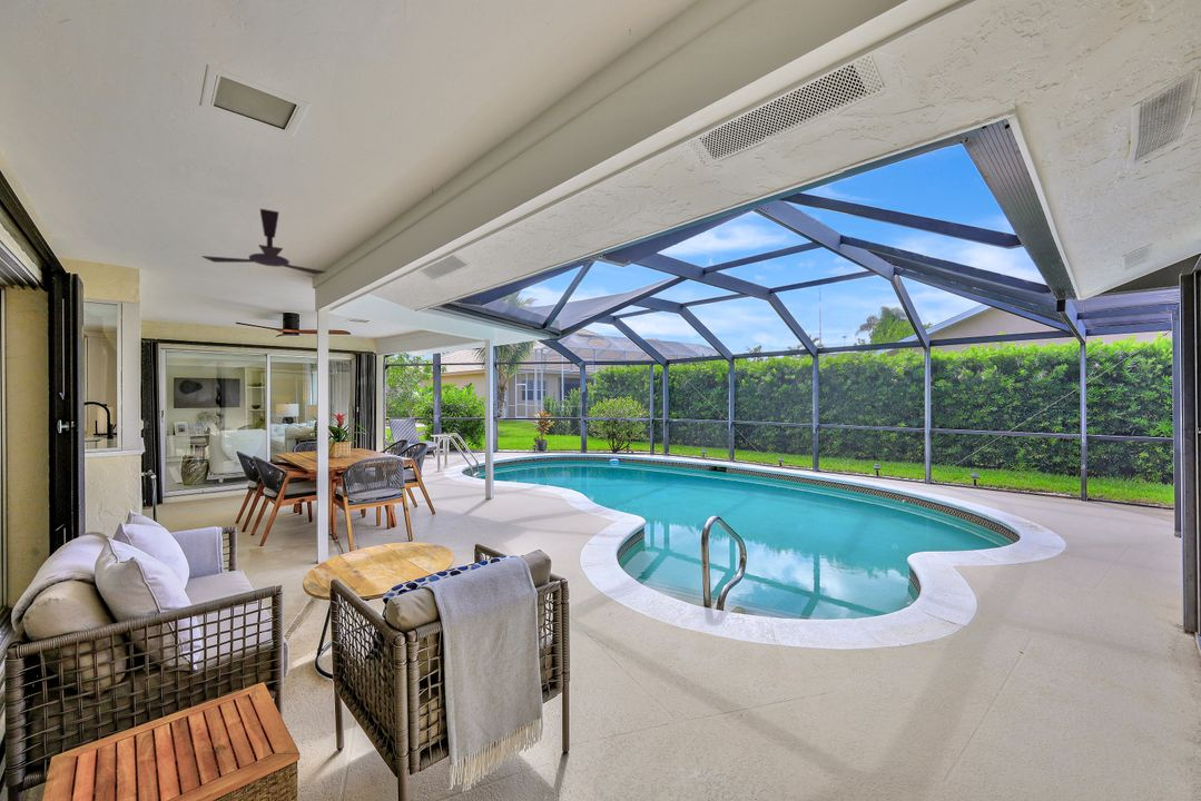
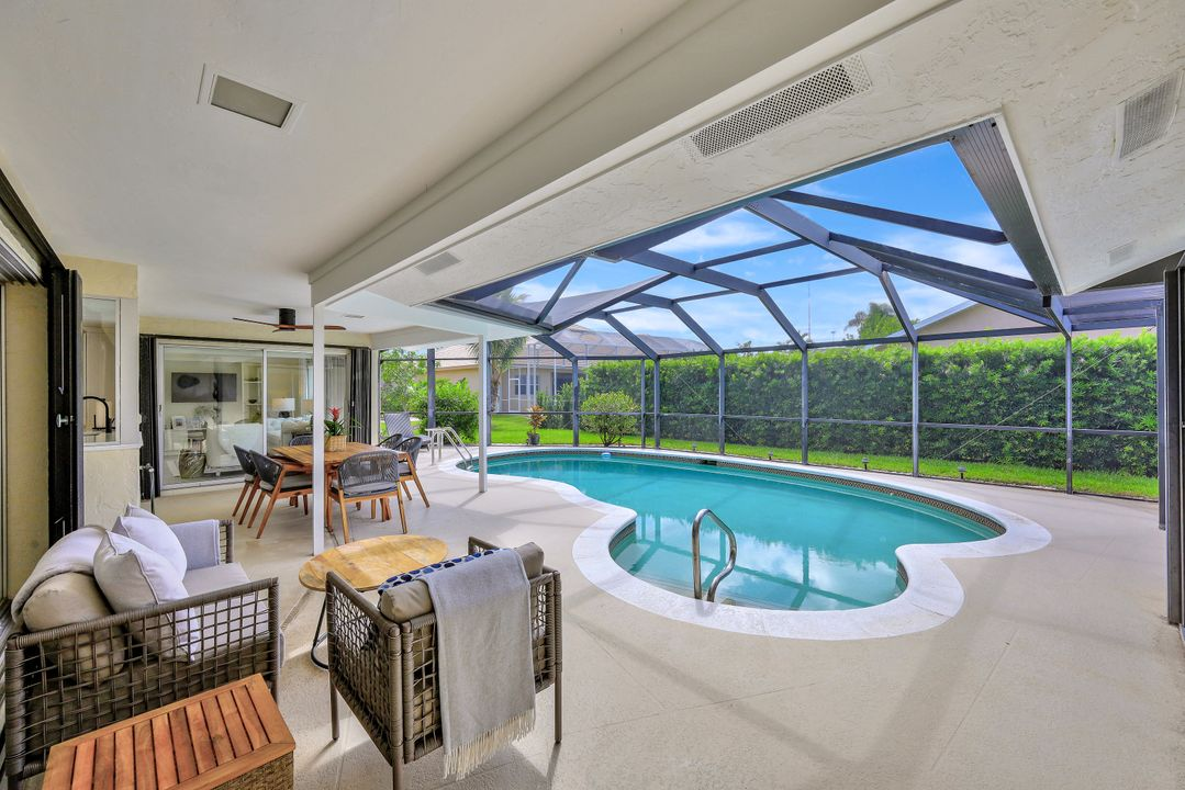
- ceiling fan [200,208,327,276]
